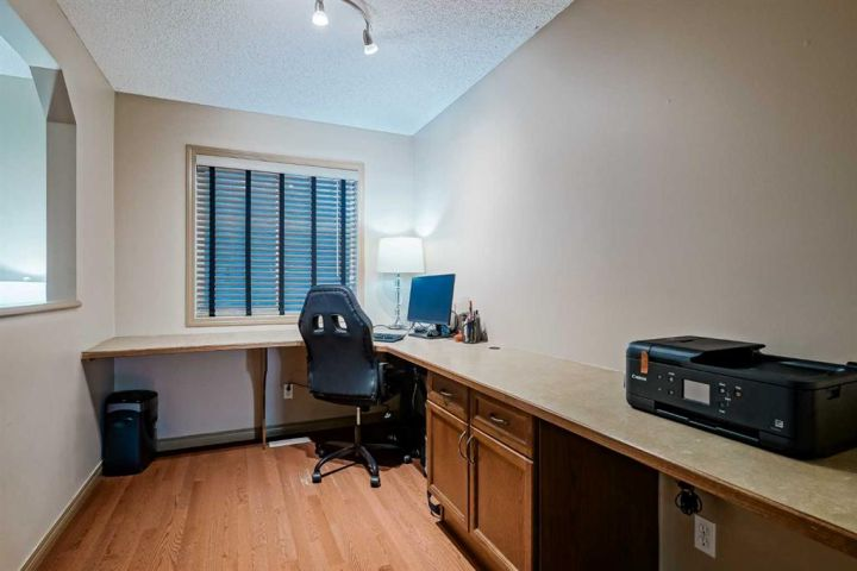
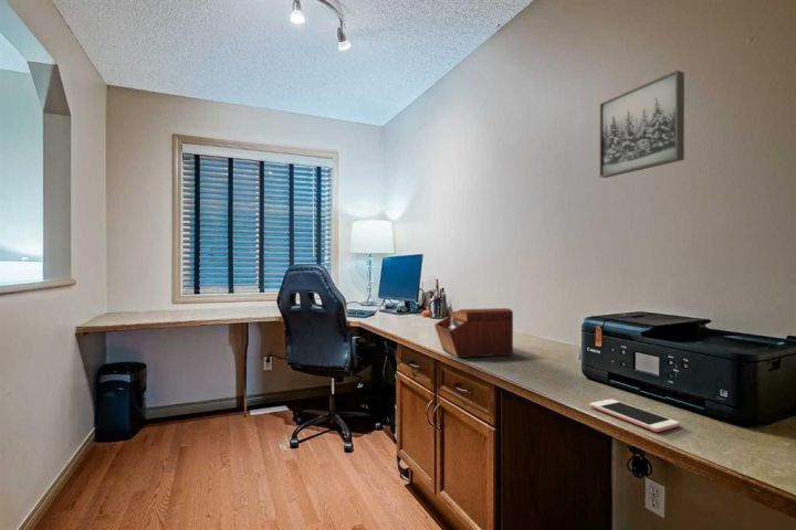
+ cell phone [589,399,681,433]
+ wall art [598,70,685,179]
+ sewing box [433,307,514,359]
